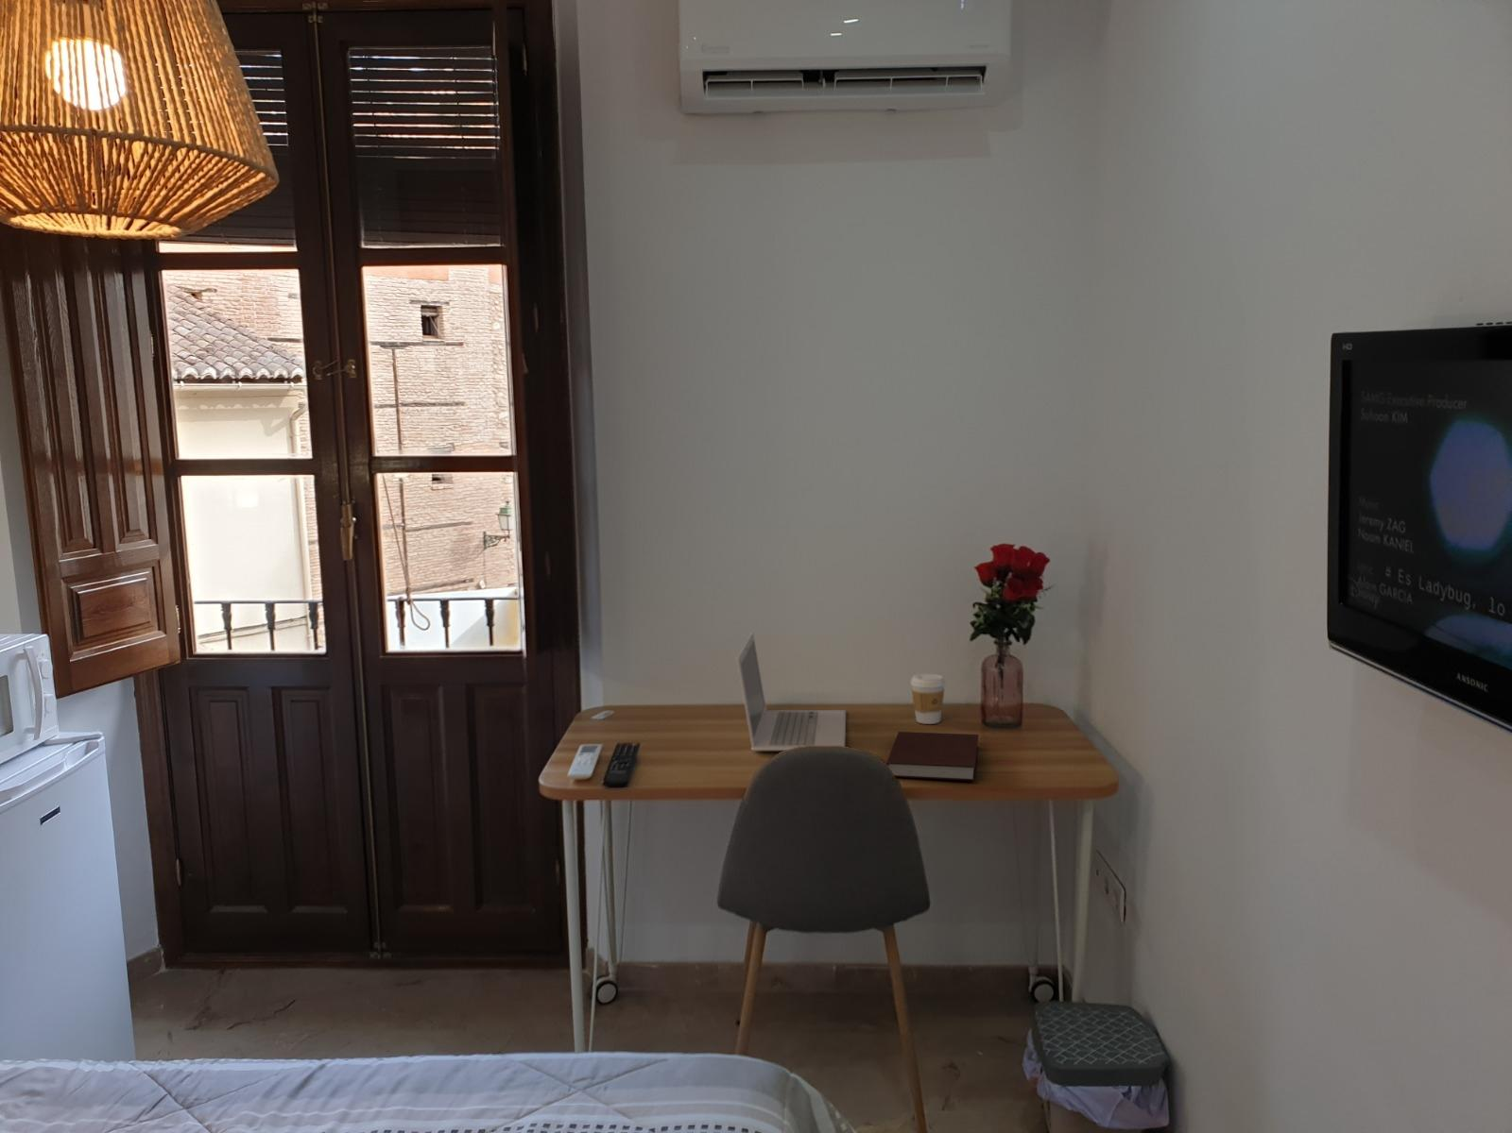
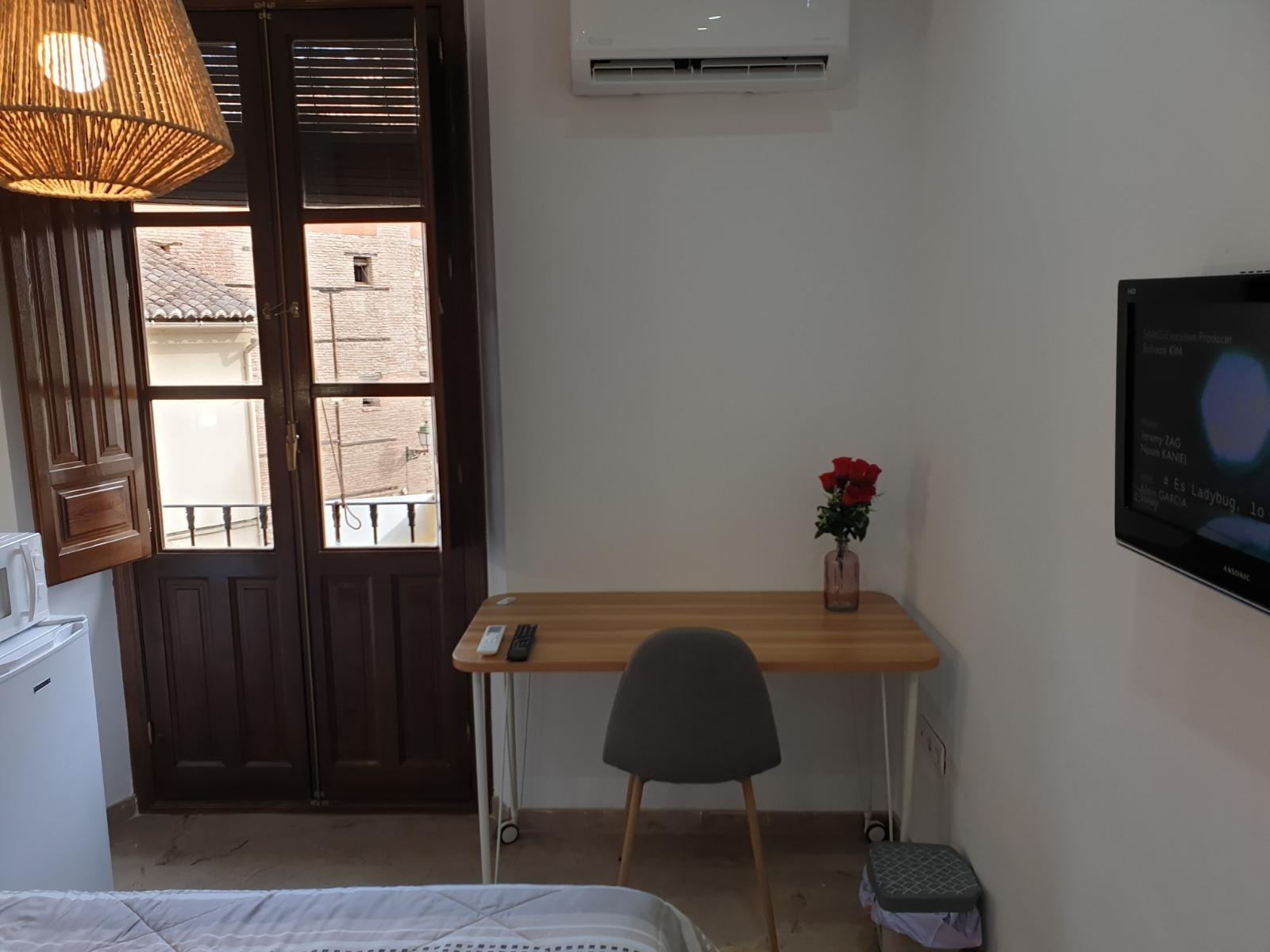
- notebook [886,731,979,782]
- coffee cup [910,674,946,725]
- laptop [736,632,846,751]
